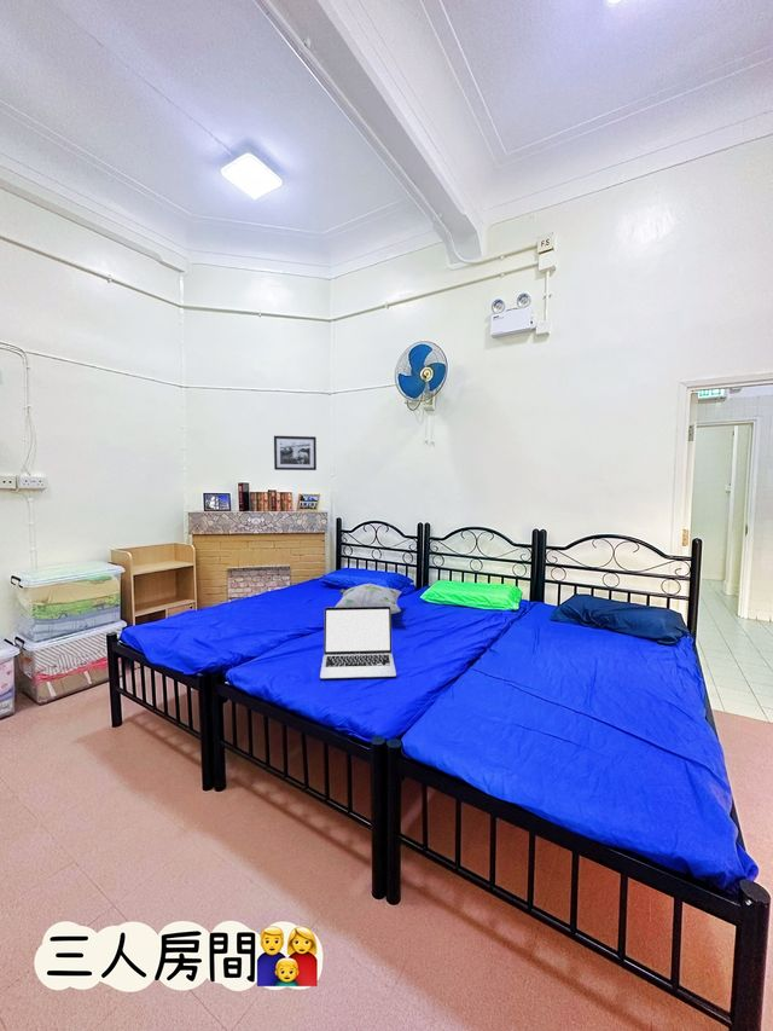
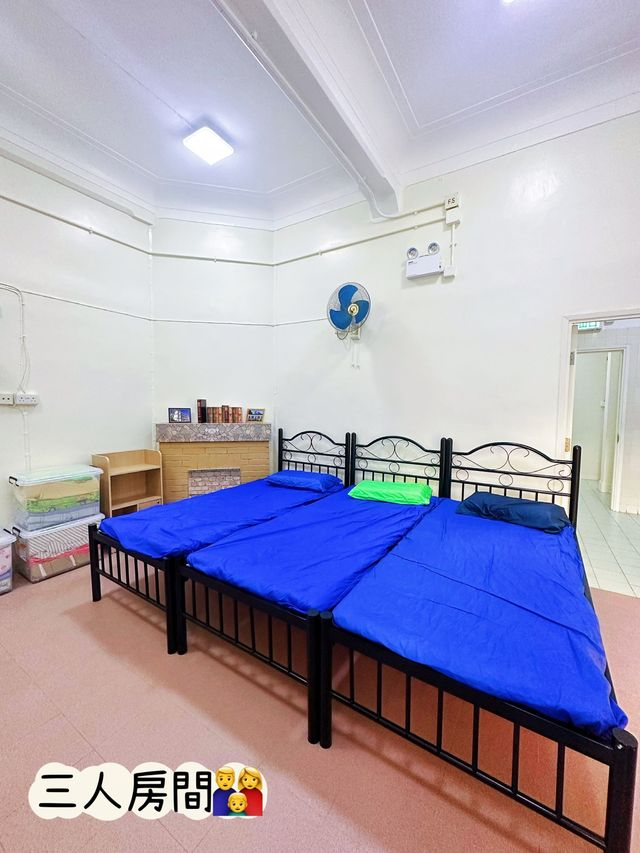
- laptop [319,606,397,679]
- picture frame [273,435,318,471]
- decorative pillow [335,583,402,615]
